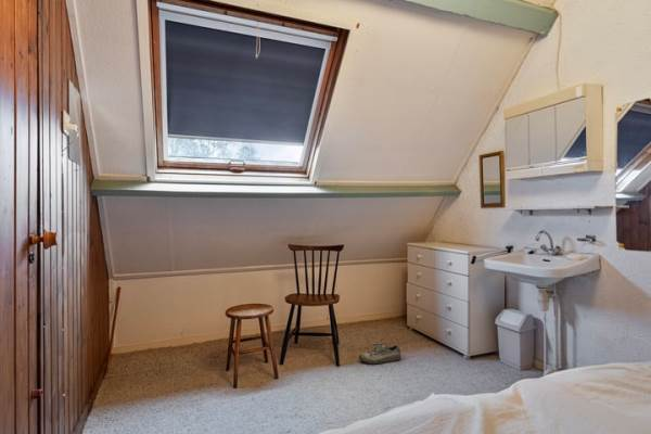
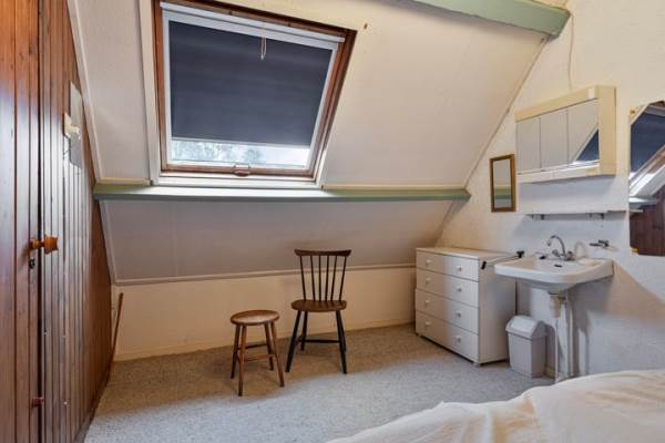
- shoe [358,342,403,365]
